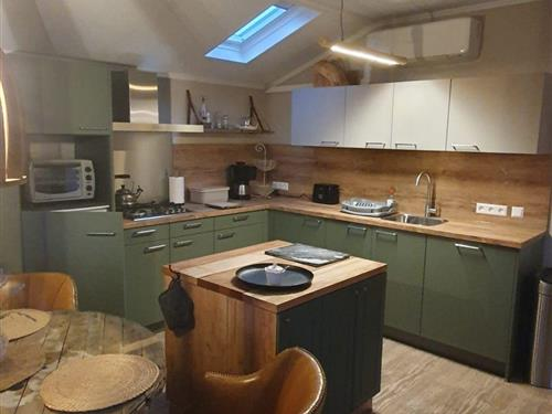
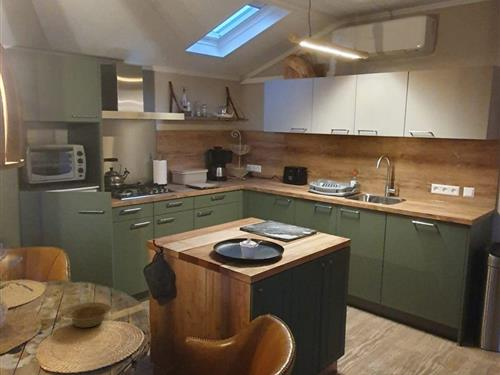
+ bowl [64,301,112,329]
